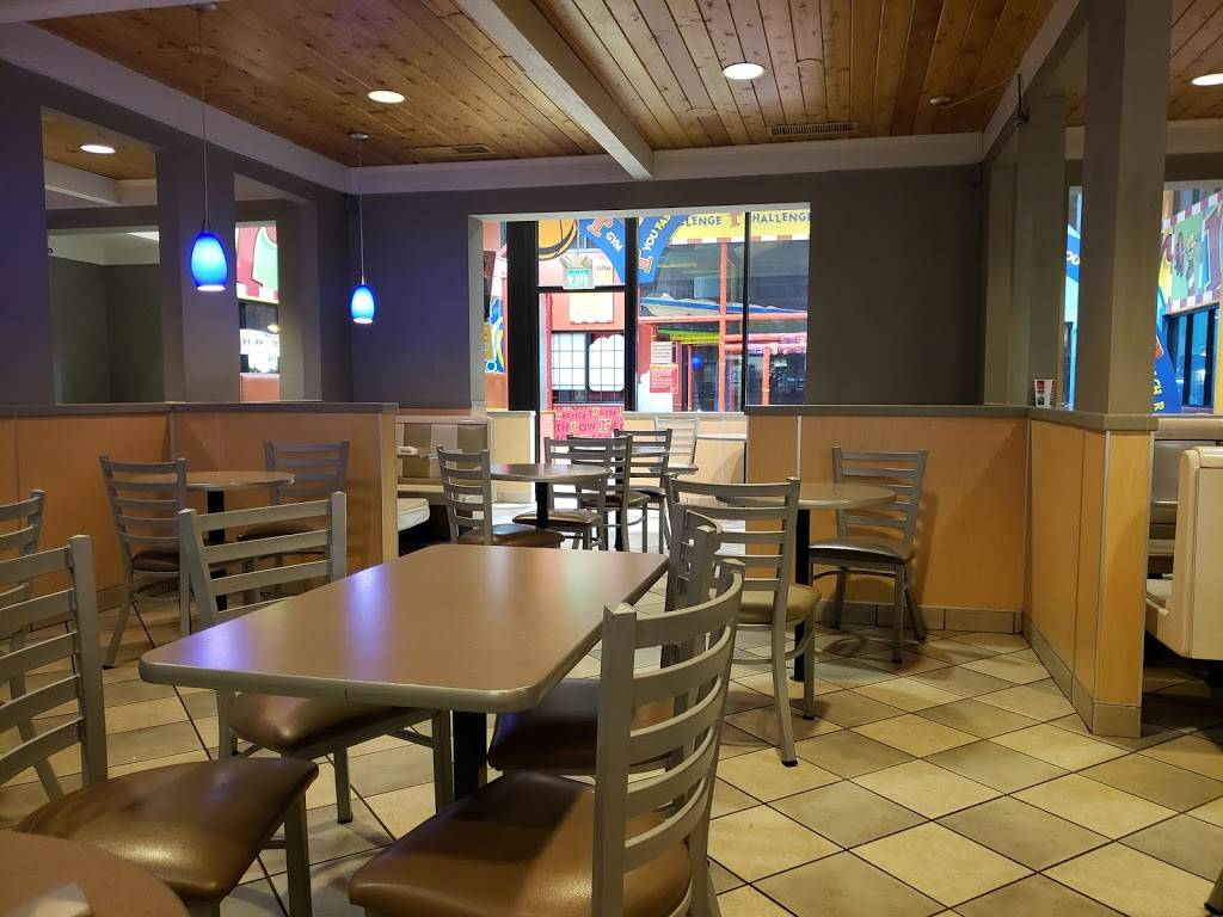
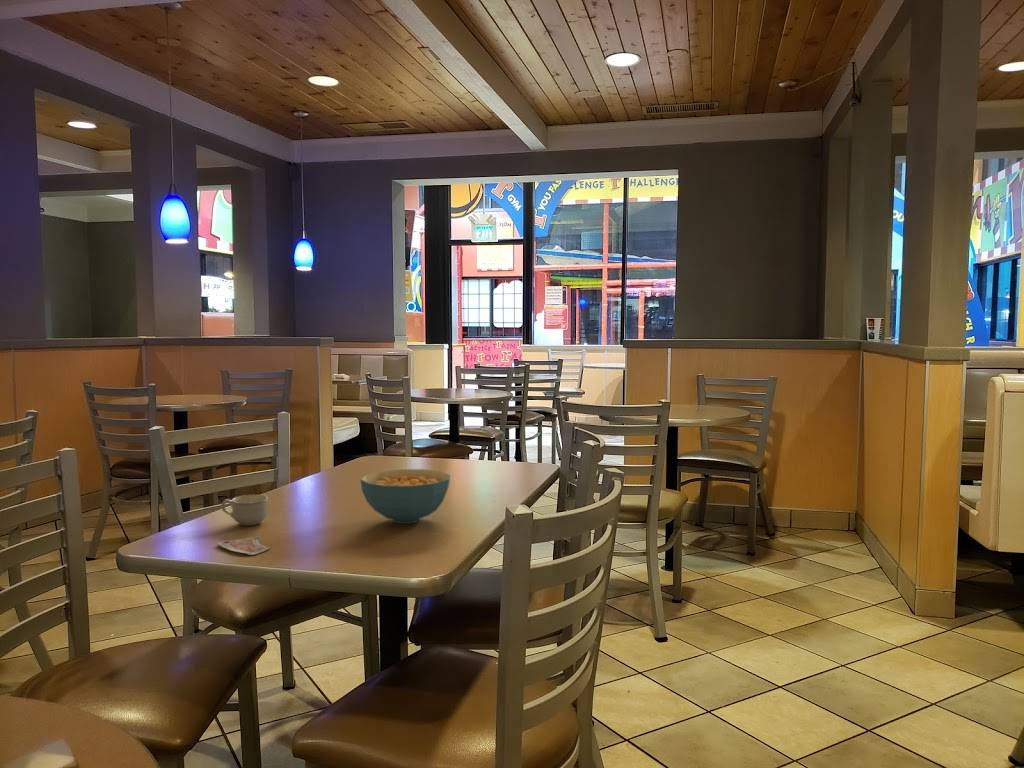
+ cereal bowl [359,468,451,524]
+ paper cup [217,533,270,556]
+ cup [220,494,269,526]
